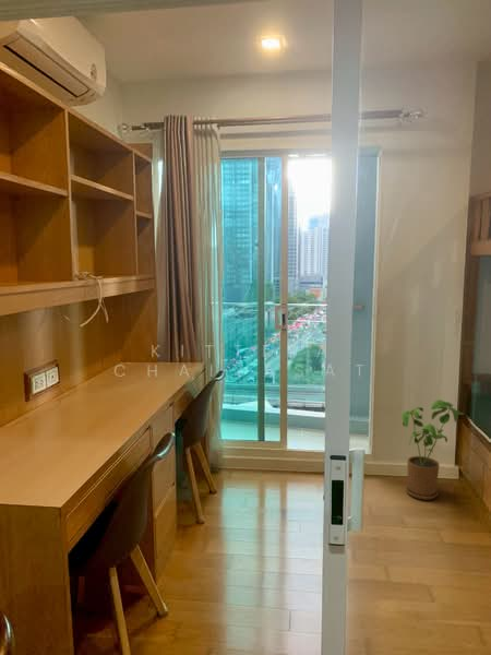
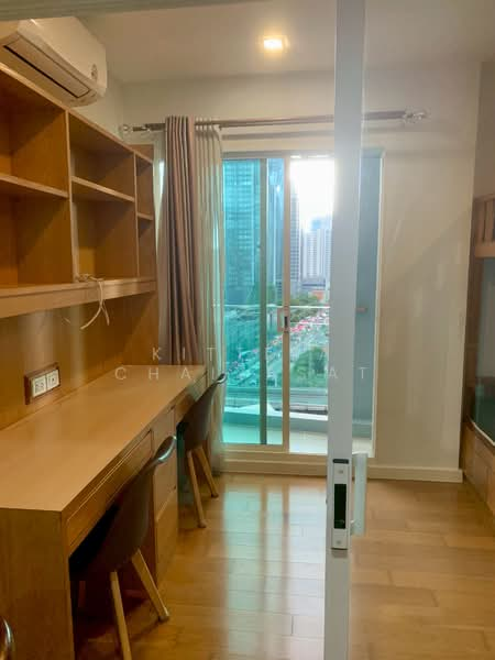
- house plant [400,398,464,501]
